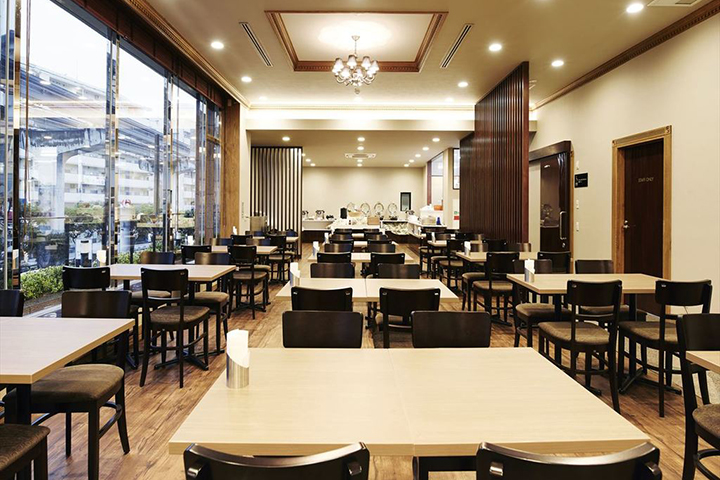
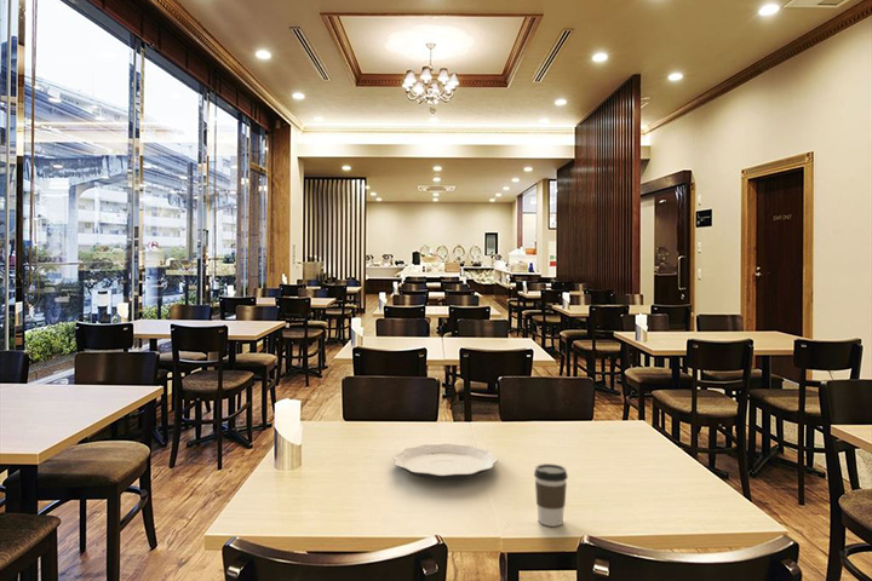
+ coffee cup [533,462,569,528]
+ plate [392,443,499,481]
